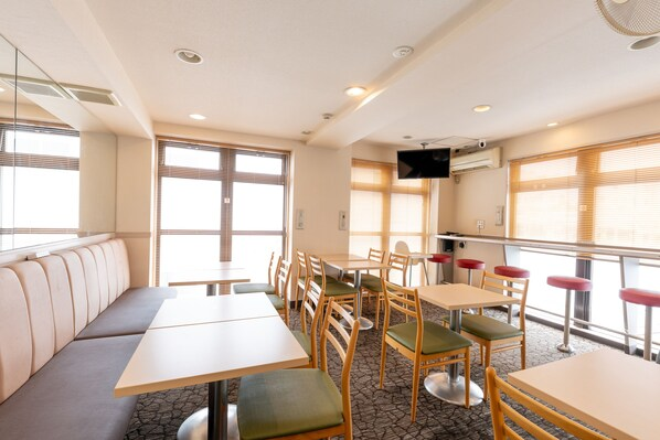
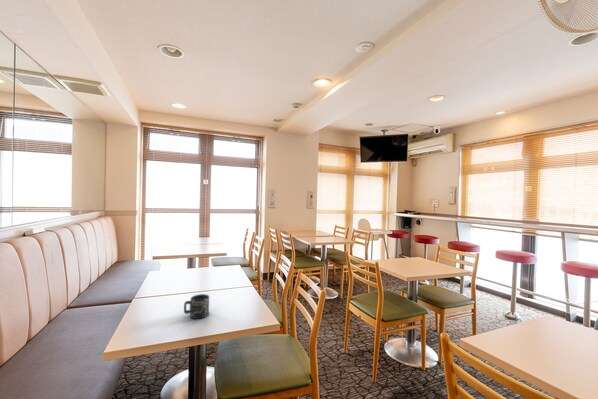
+ cup [183,293,210,320]
